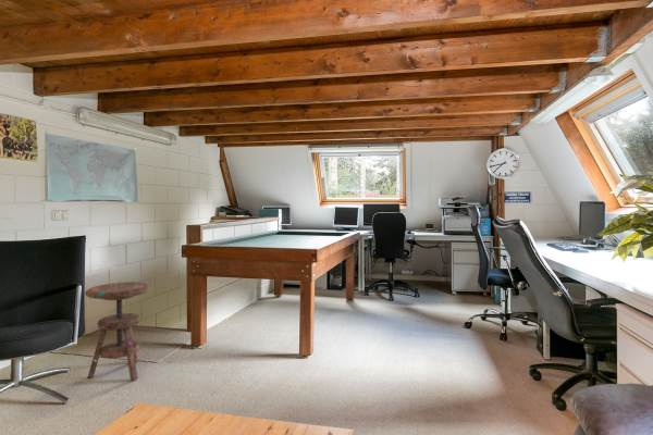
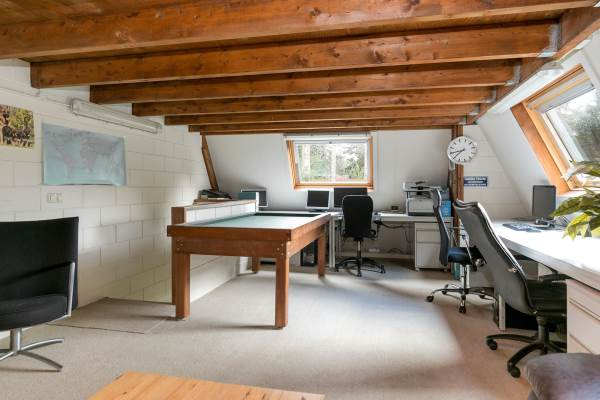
- side table [84,281,152,382]
